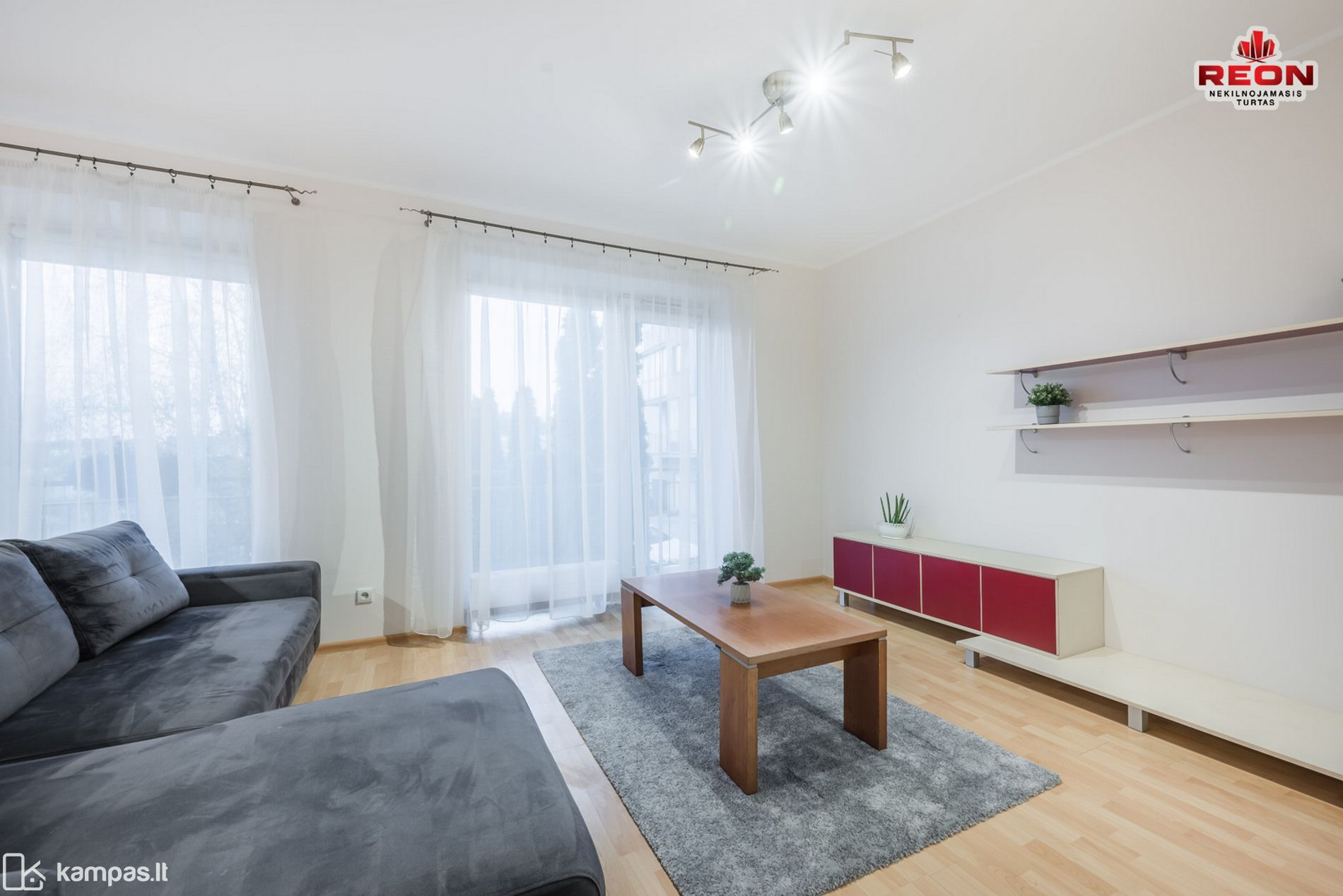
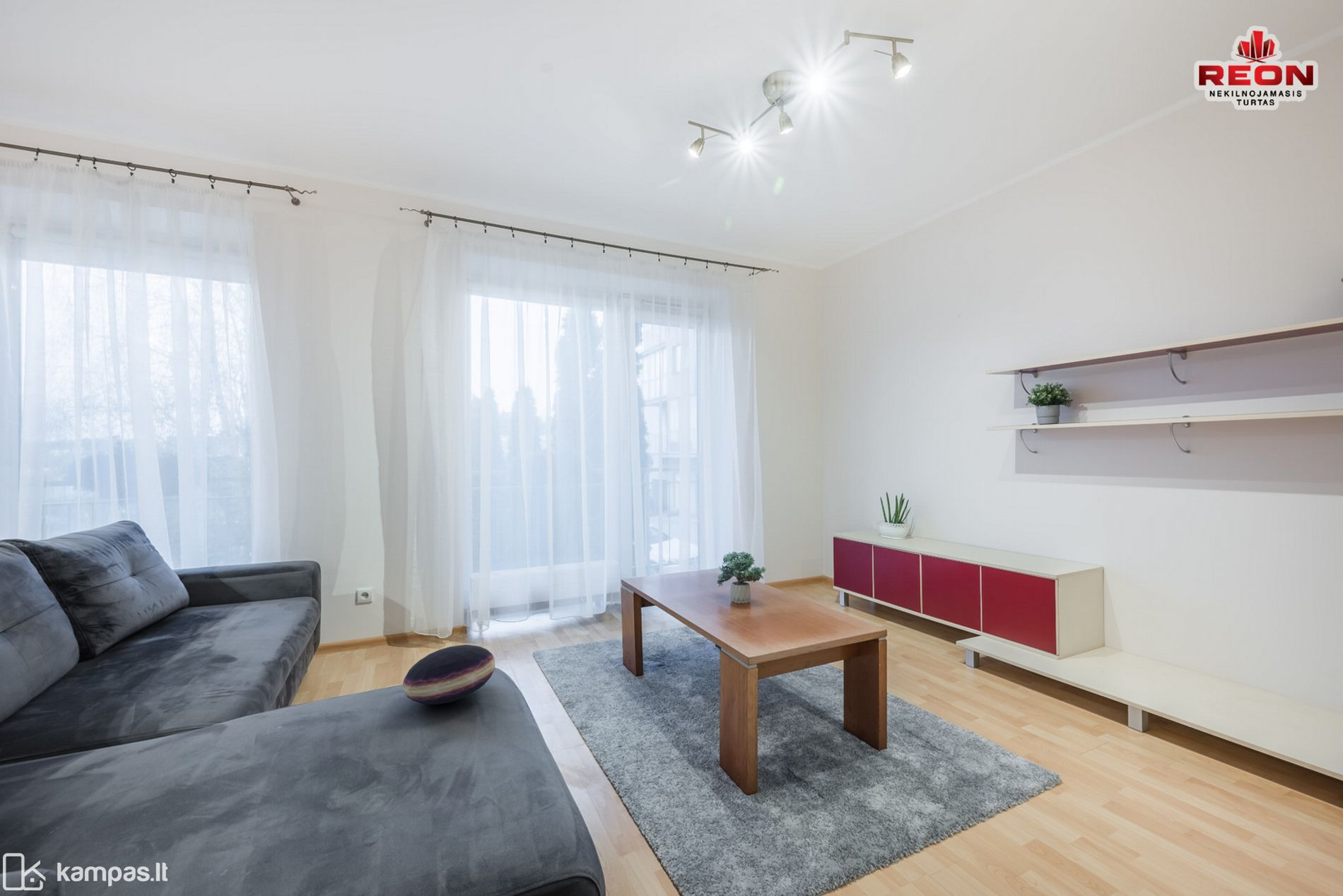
+ cushion [402,644,495,705]
